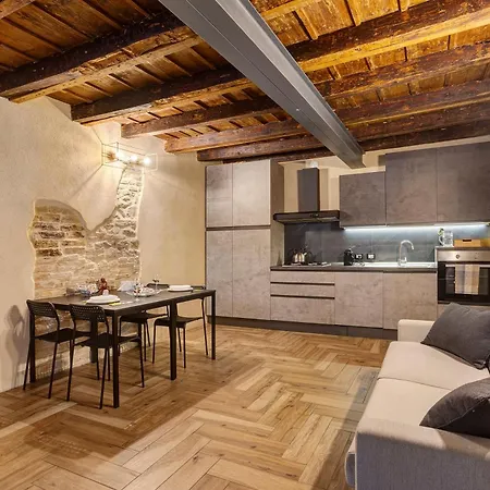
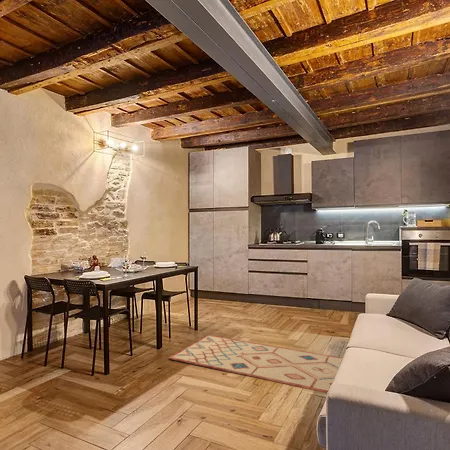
+ rug [167,334,343,394]
